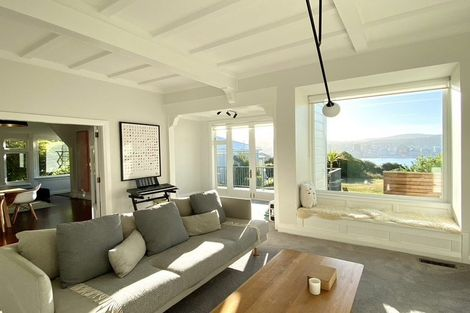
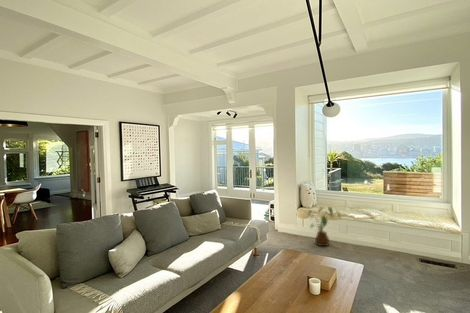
+ house plant [307,205,342,247]
